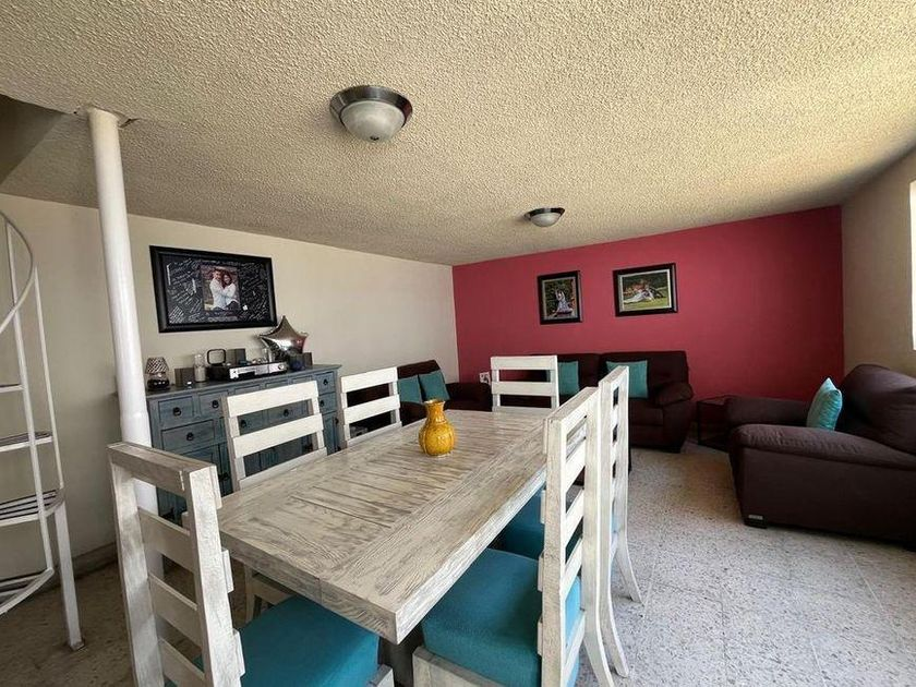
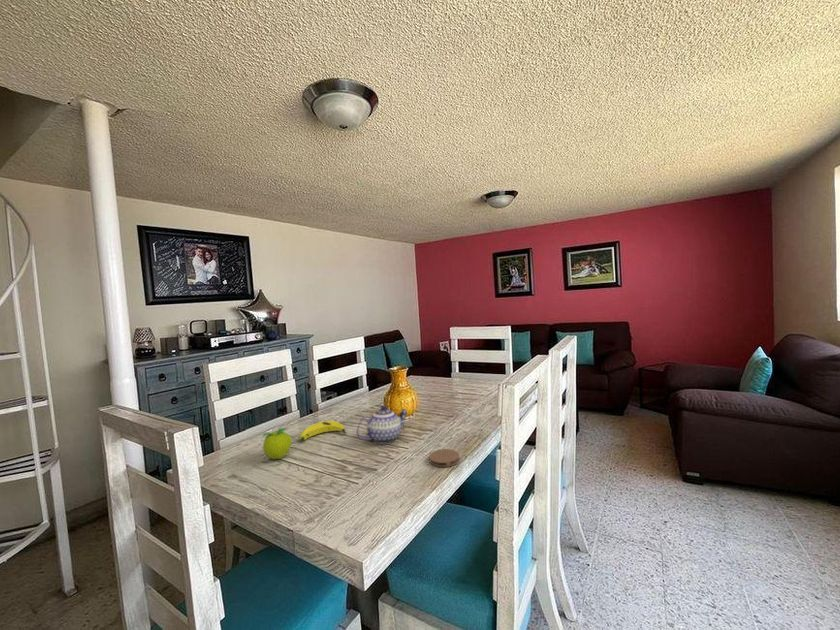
+ teapot [356,405,408,445]
+ fruit [262,427,293,460]
+ banana [299,420,346,442]
+ coaster [428,448,461,468]
